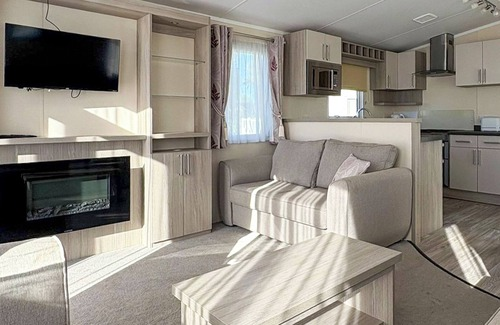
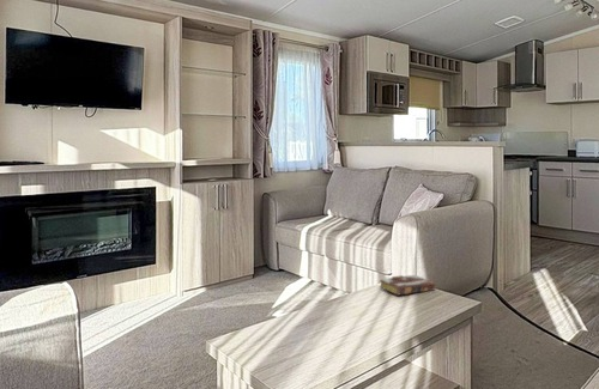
+ book [379,274,437,297]
